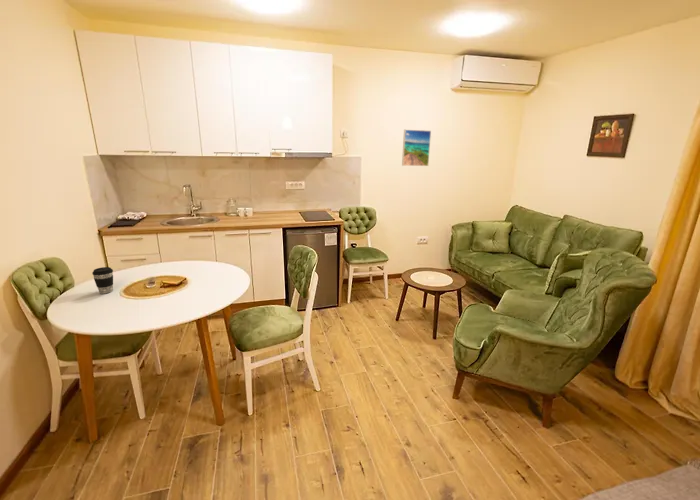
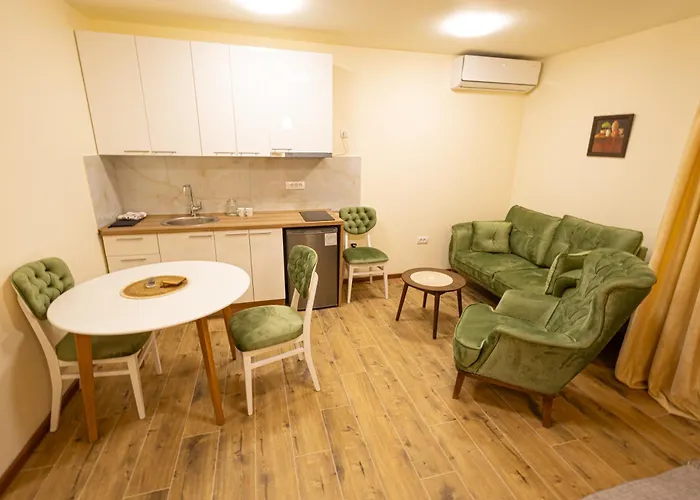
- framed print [401,129,432,167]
- coffee cup [91,266,114,295]
